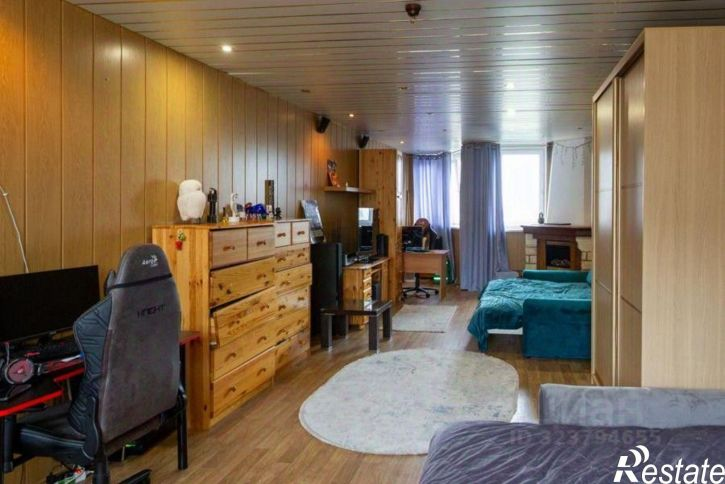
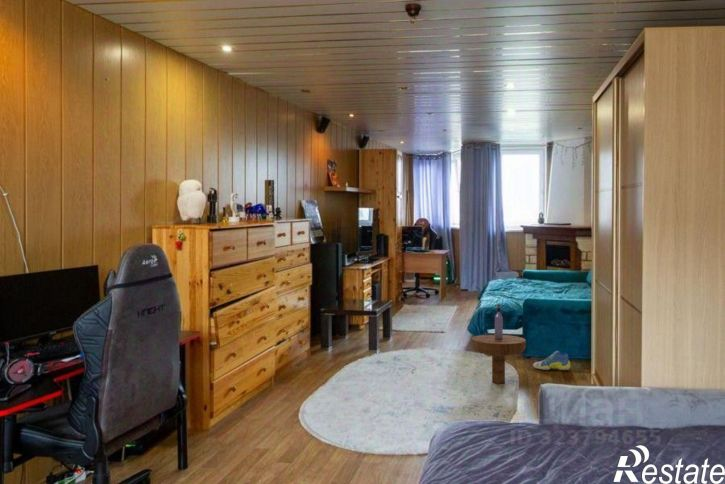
+ side table [471,303,527,385]
+ sneaker [532,350,571,371]
